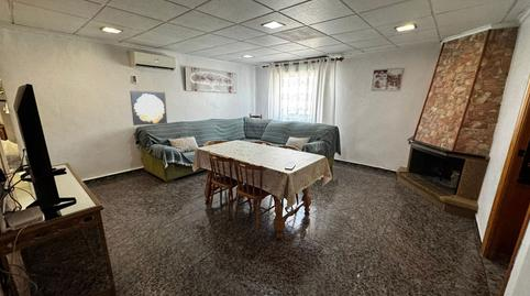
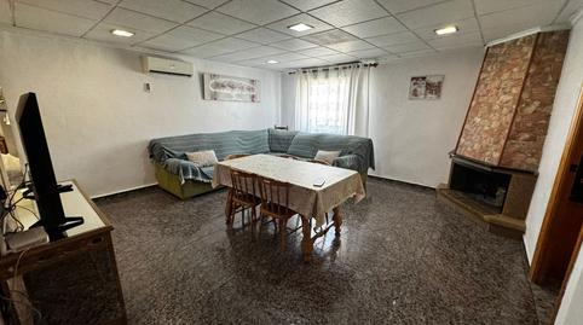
- wall art [129,90,168,127]
